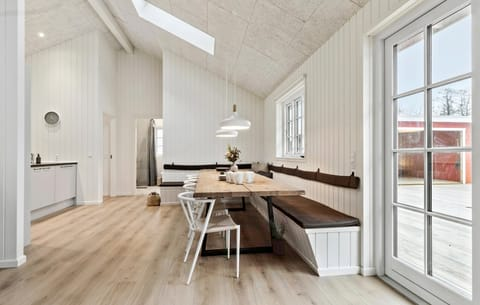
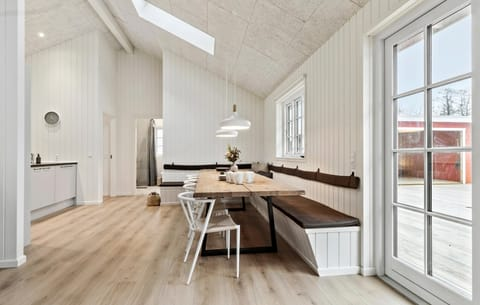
- potted plant [268,218,289,256]
